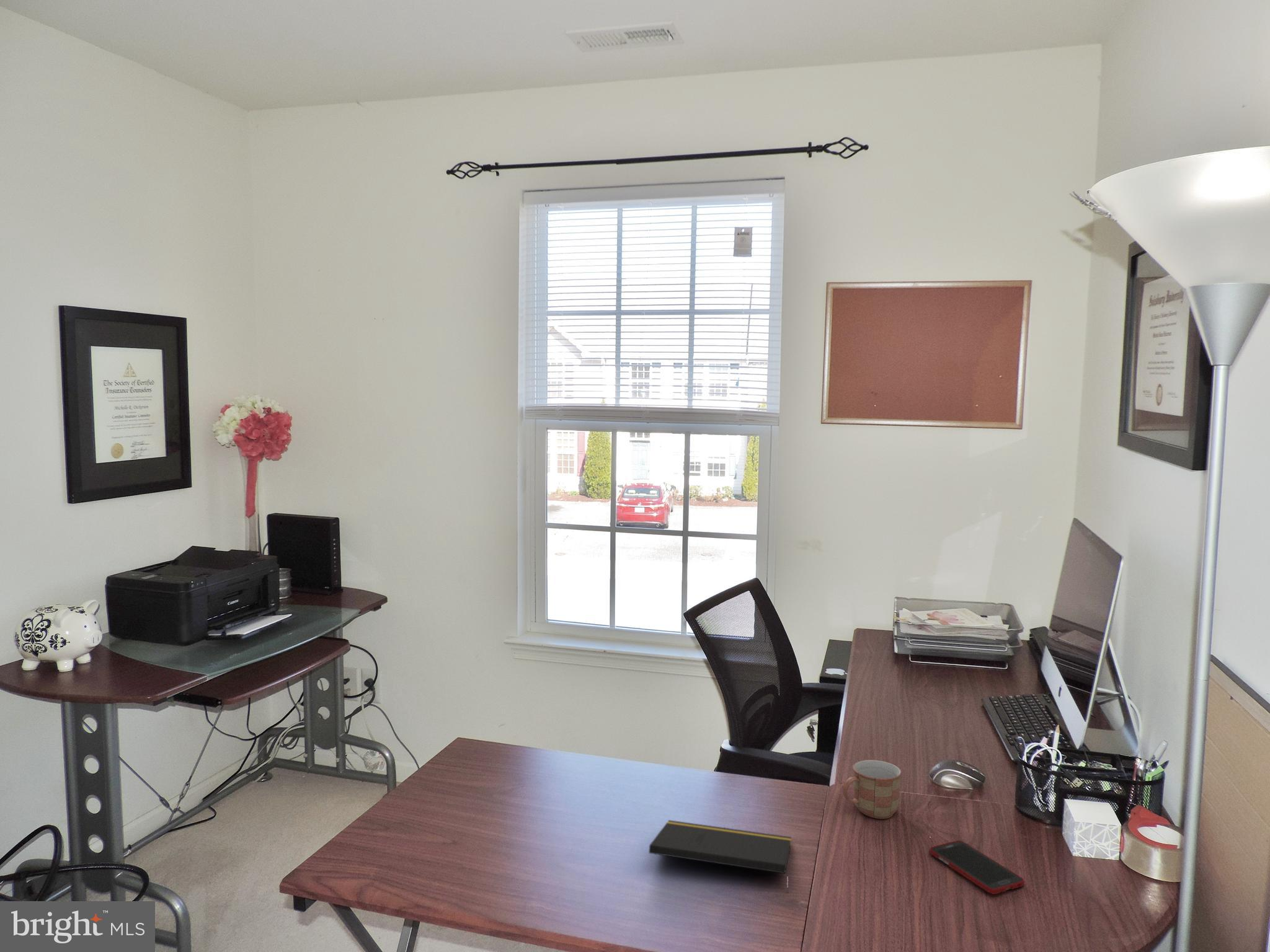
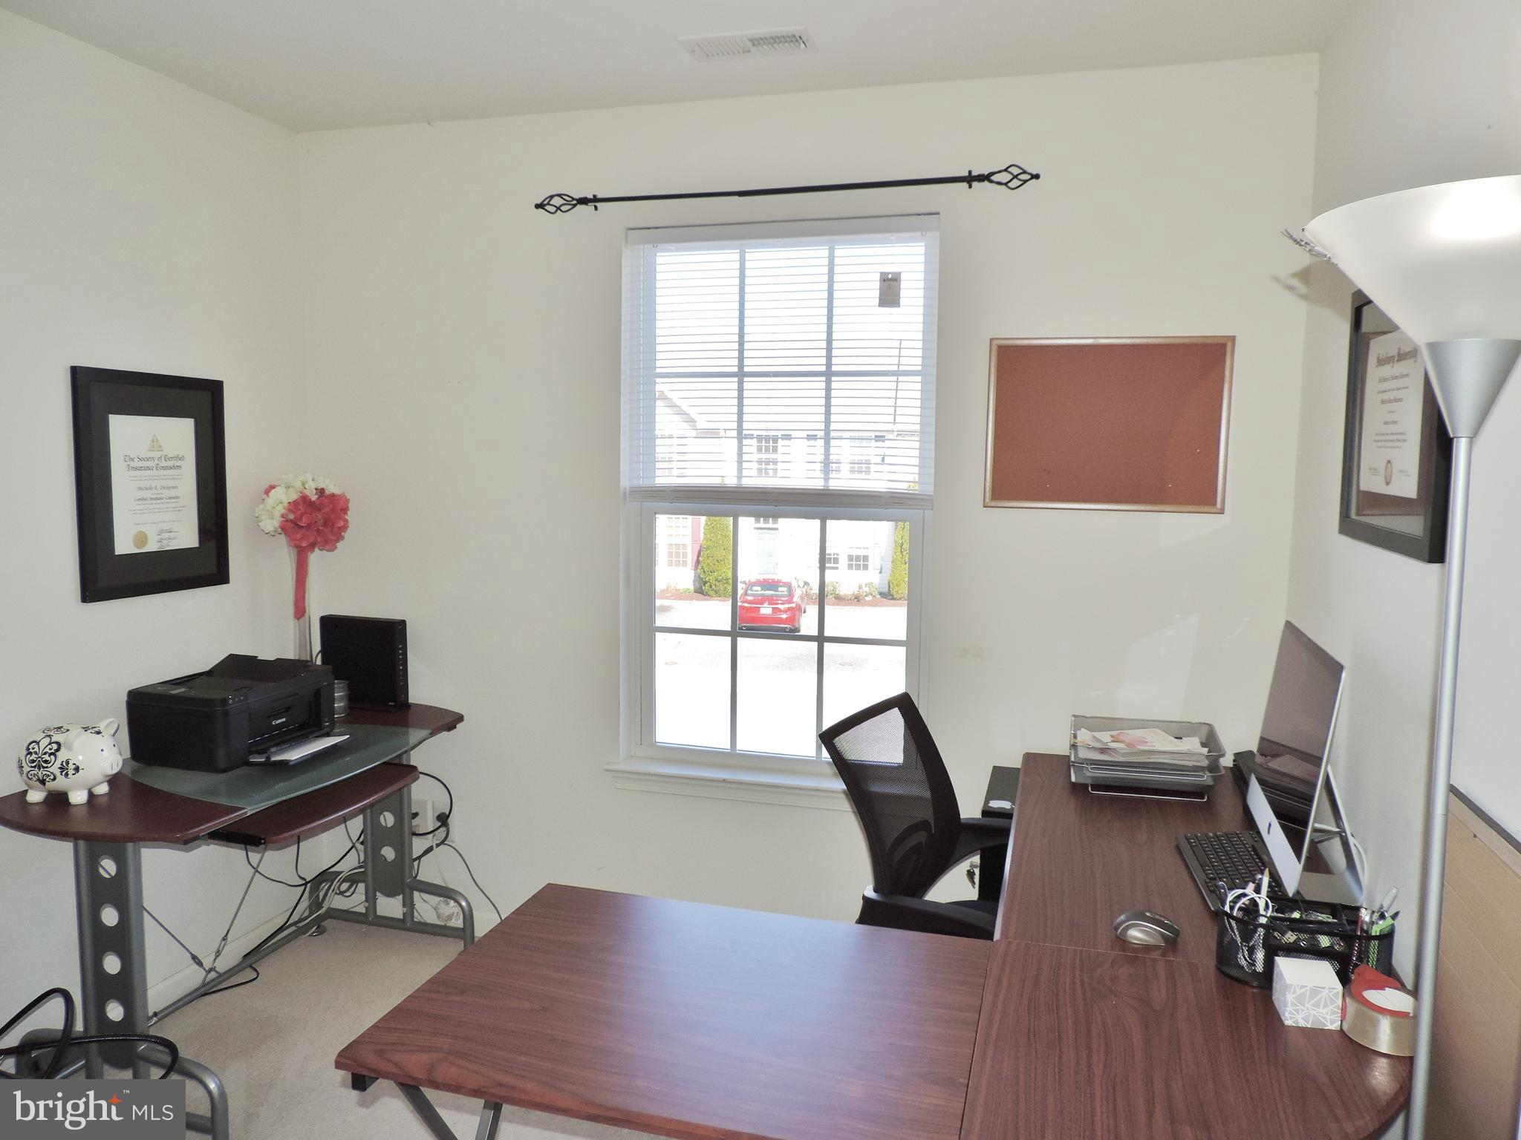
- notepad [649,819,792,893]
- mug [842,759,902,819]
- cell phone [929,840,1025,895]
